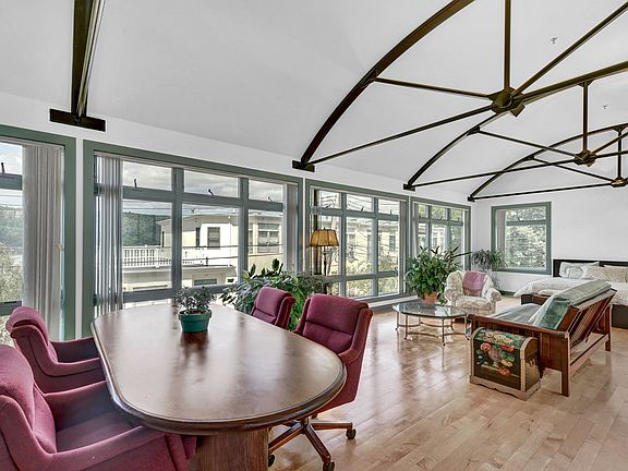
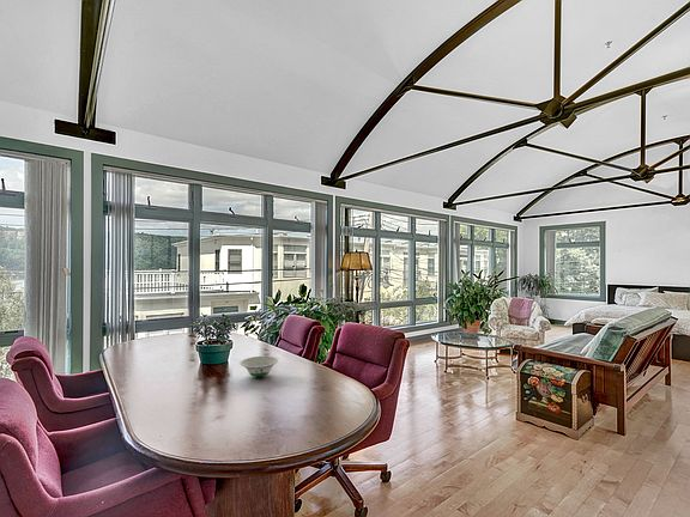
+ bowl [238,355,279,378]
